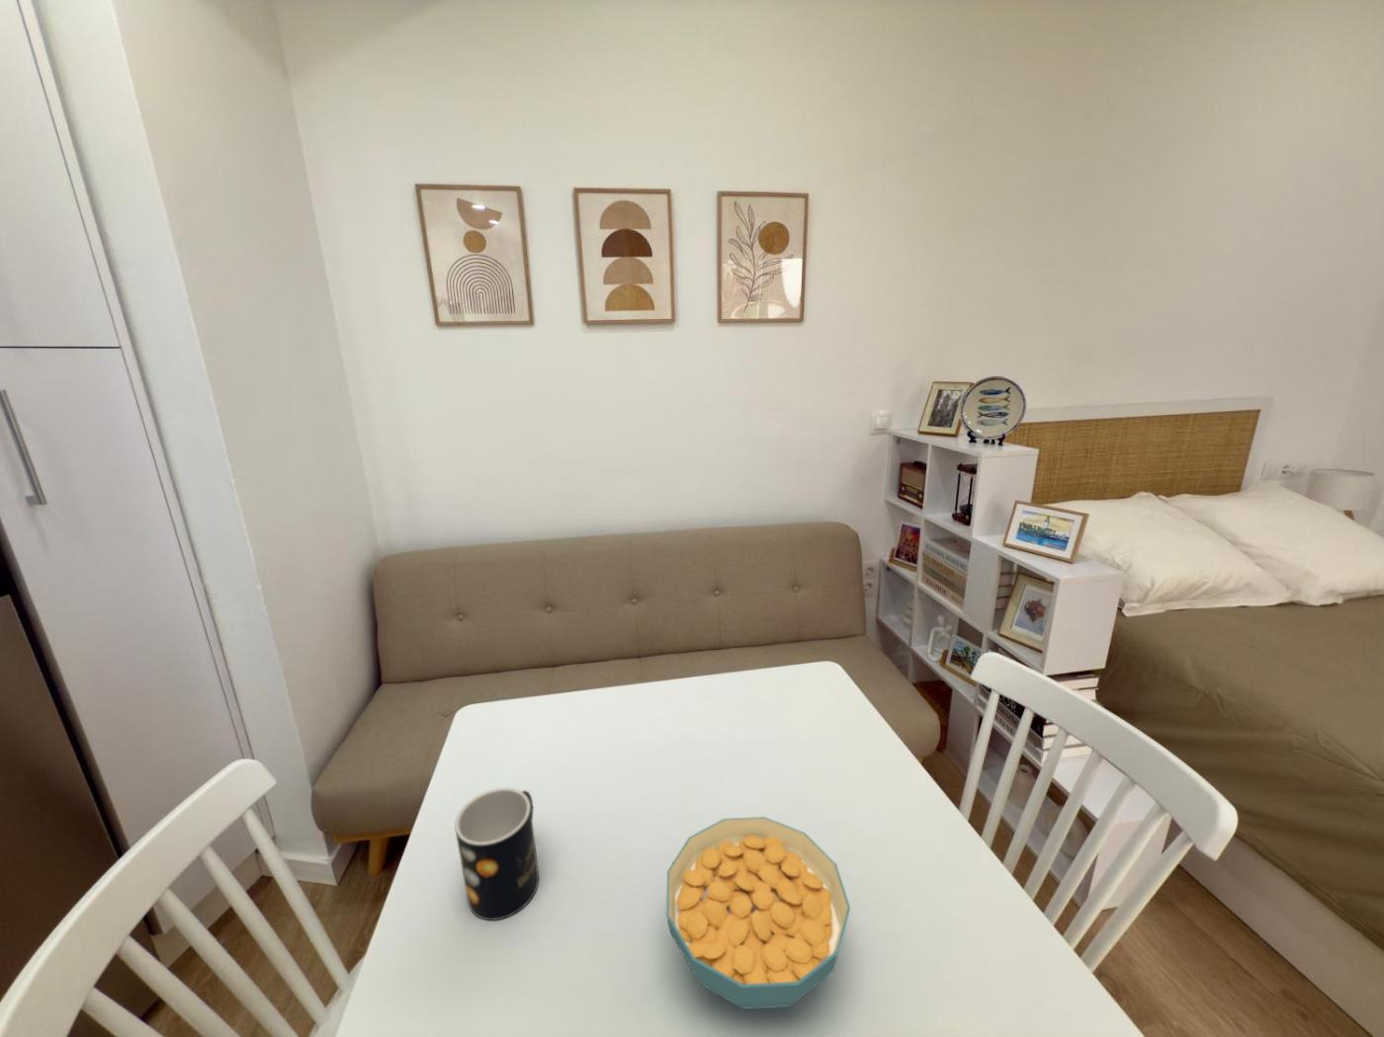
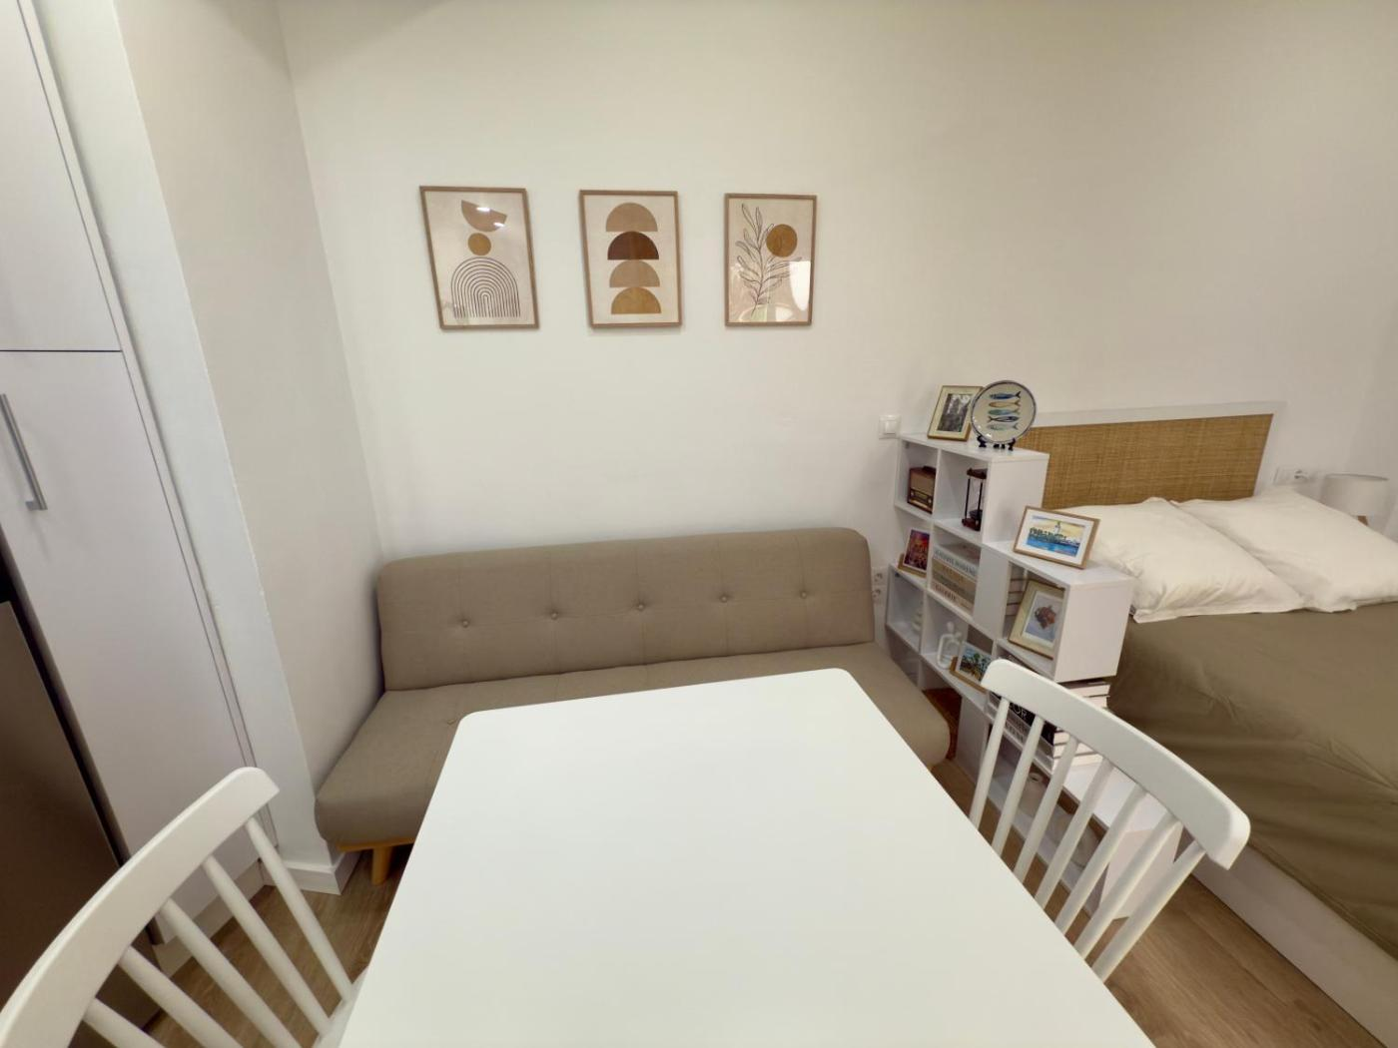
- mug [453,788,539,922]
- cereal bowl [666,816,851,1011]
